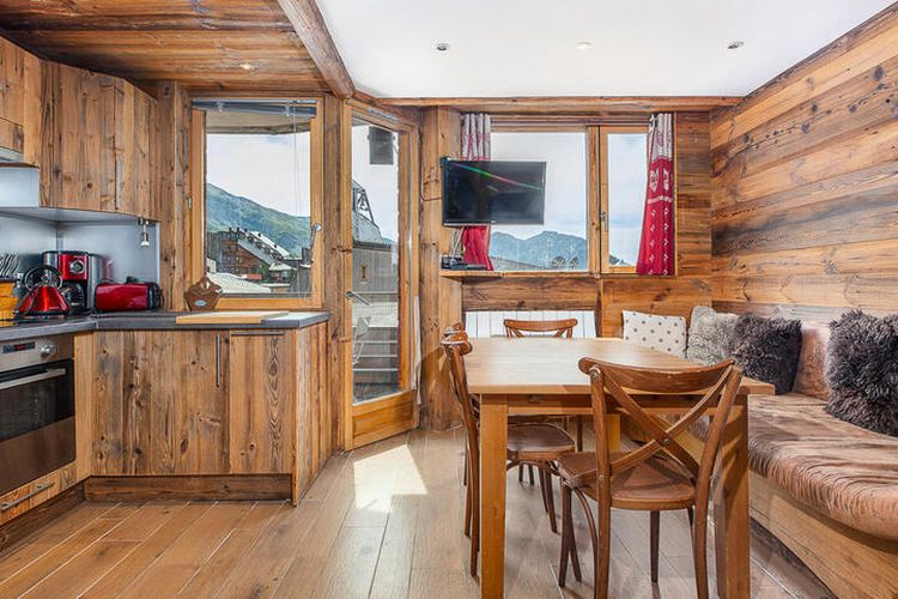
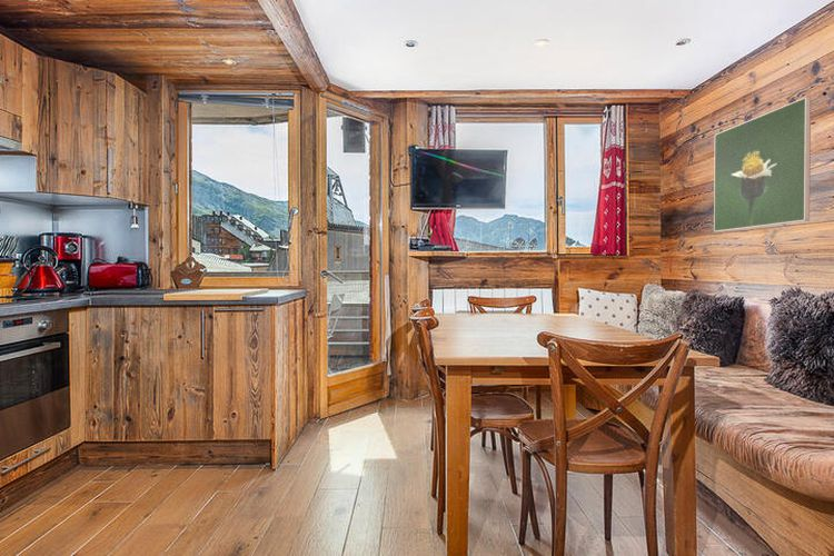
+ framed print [713,96,812,232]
